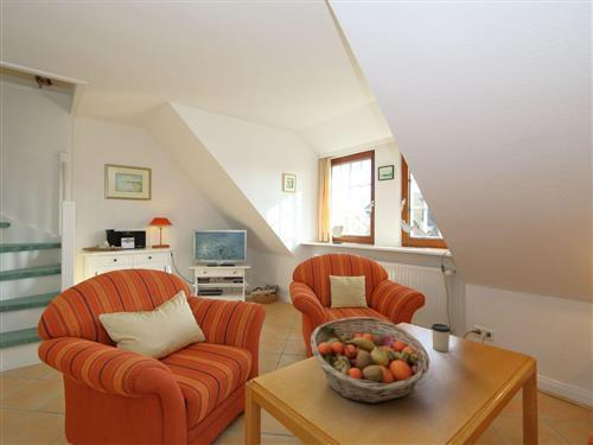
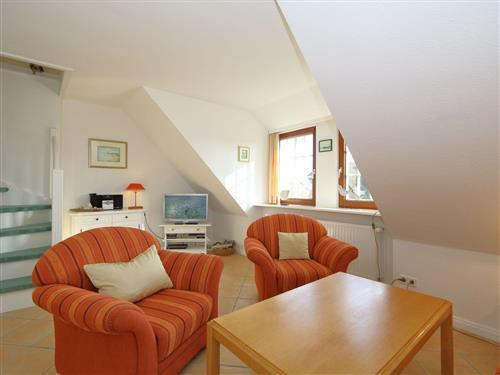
- fruit basket [310,316,432,405]
- cup [431,323,452,354]
